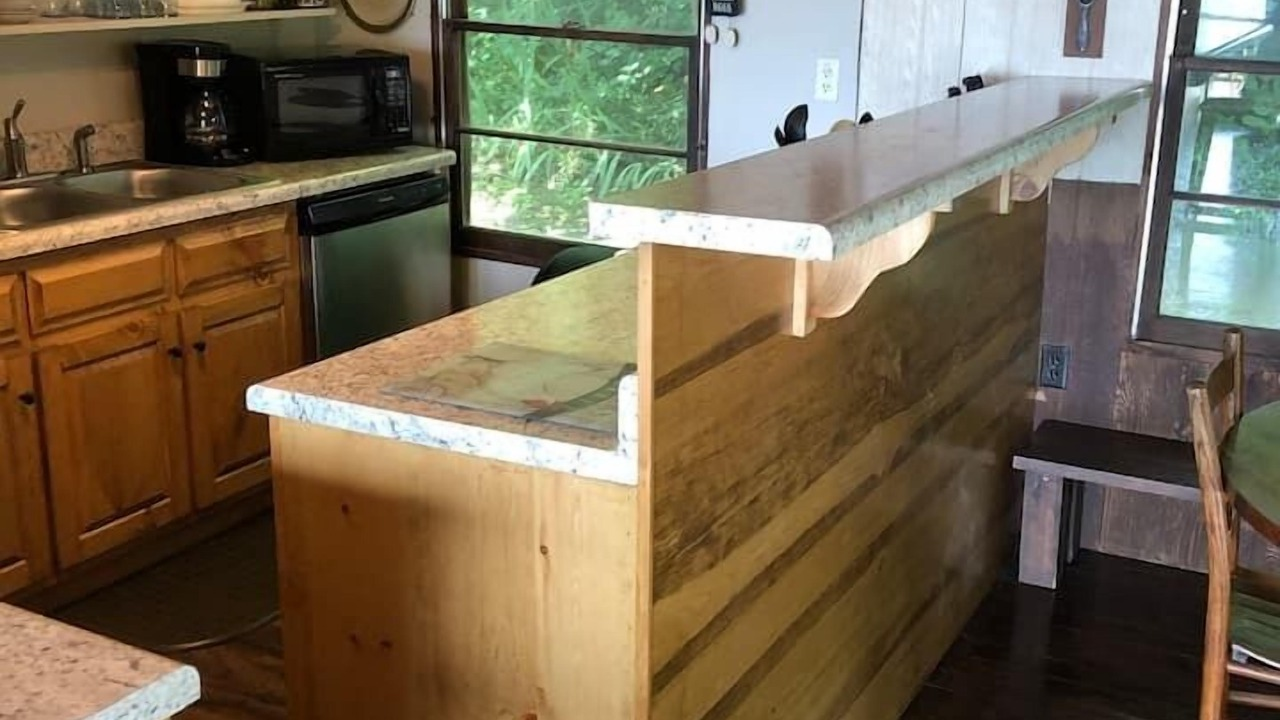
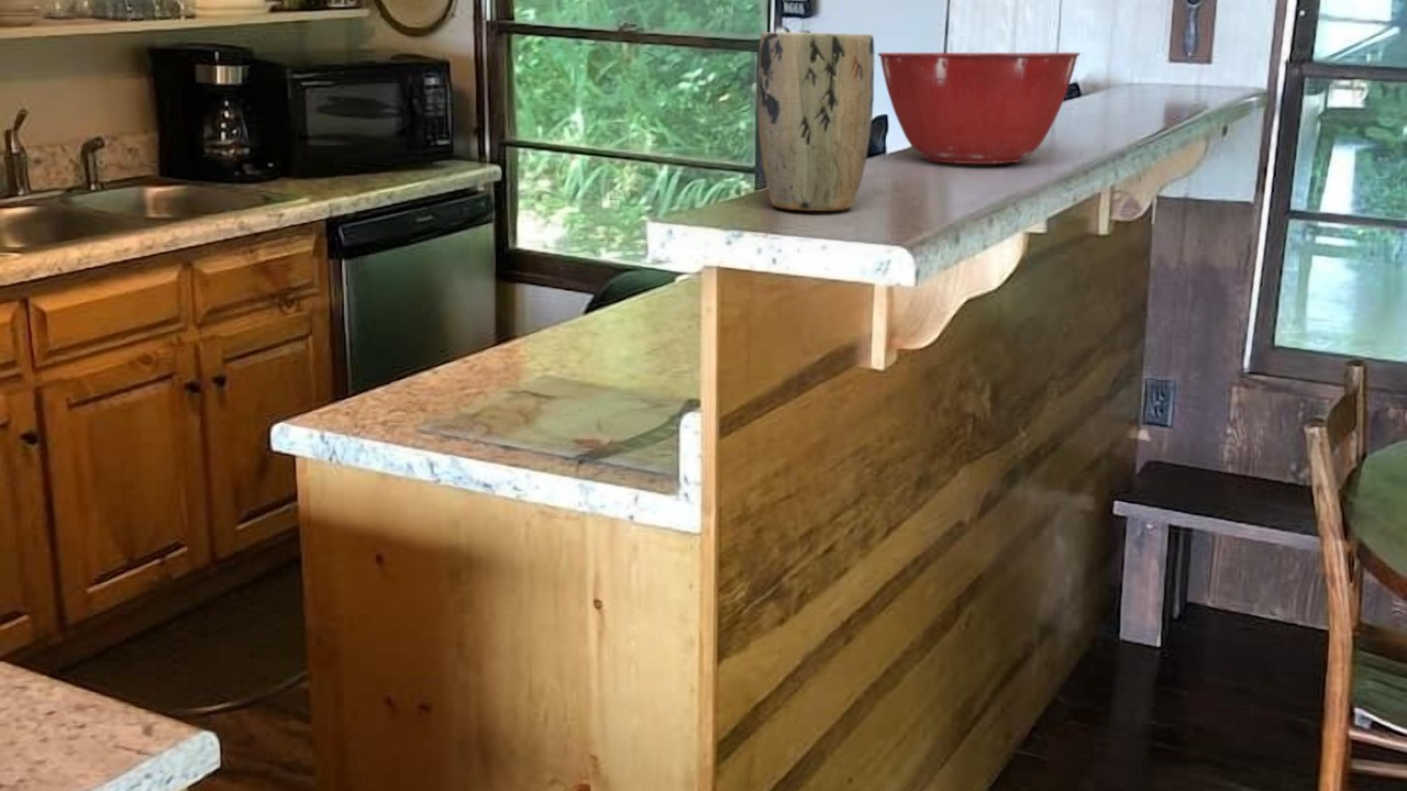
+ mixing bowl [877,52,1081,165]
+ plant pot [756,31,875,212]
